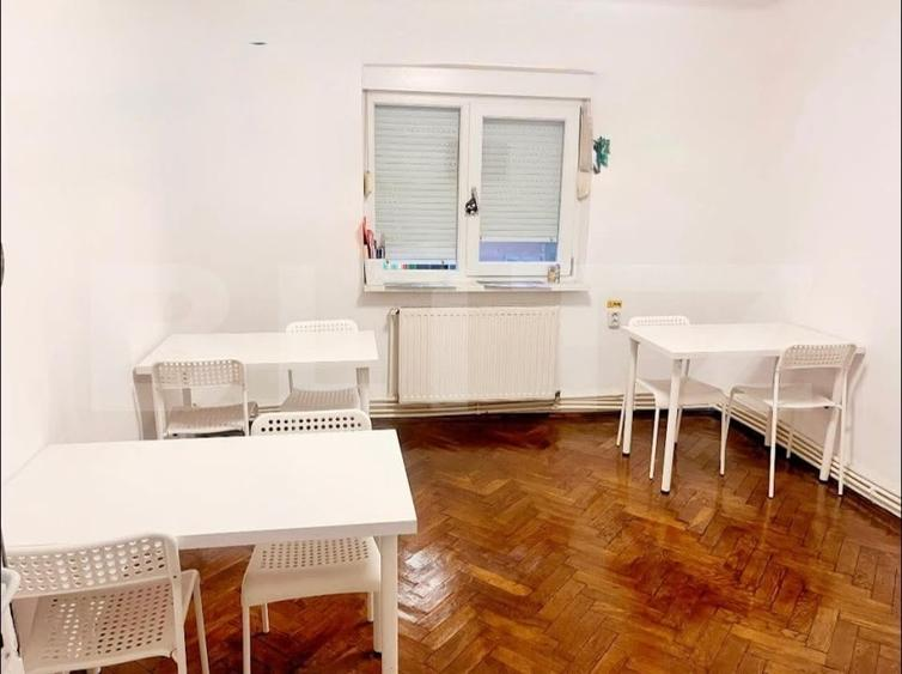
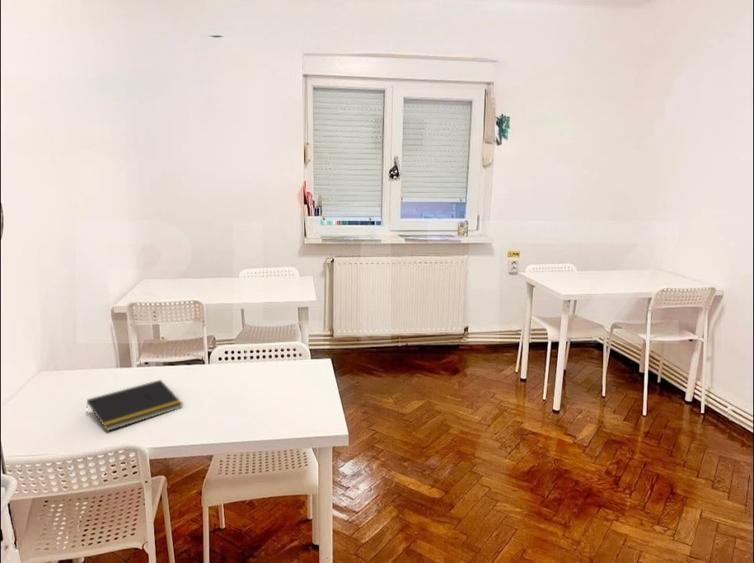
+ notepad [85,379,184,432]
